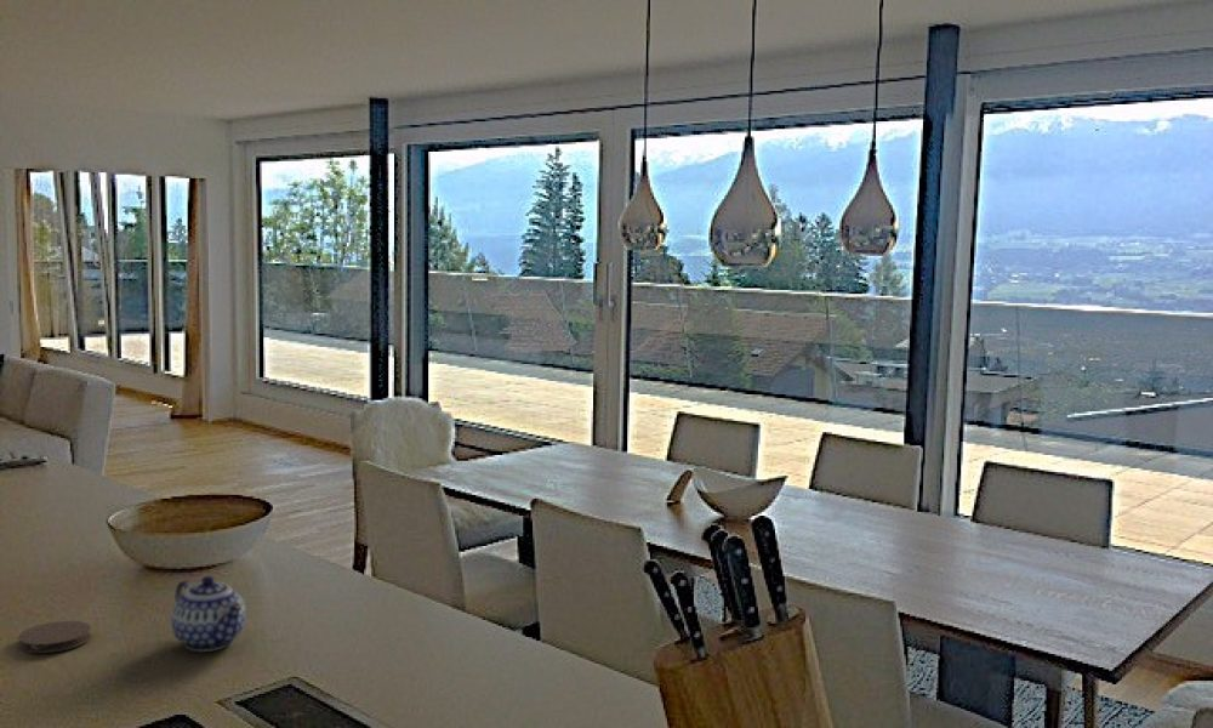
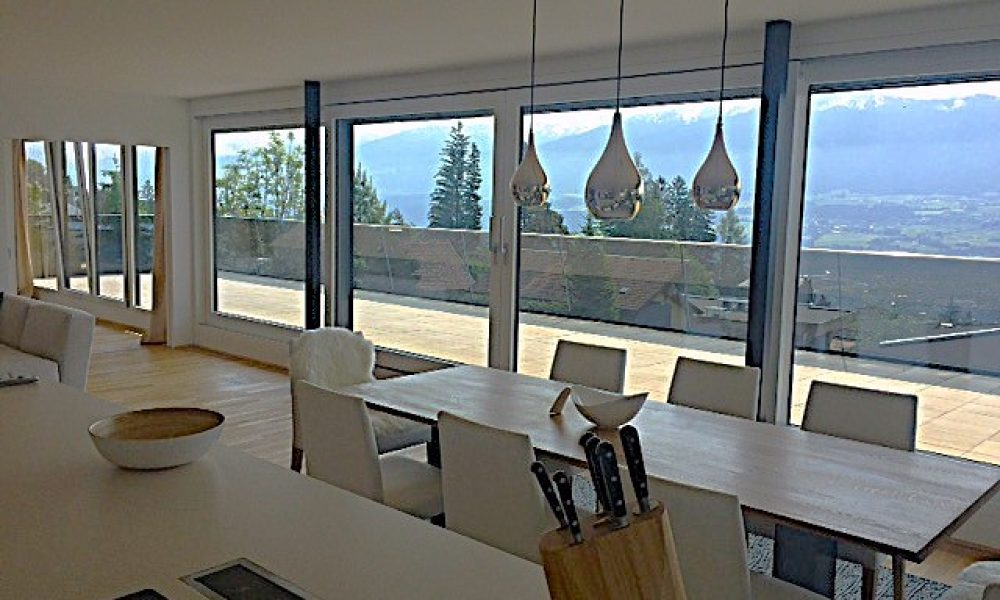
- teapot [170,575,247,653]
- coaster [17,620,92,654]
